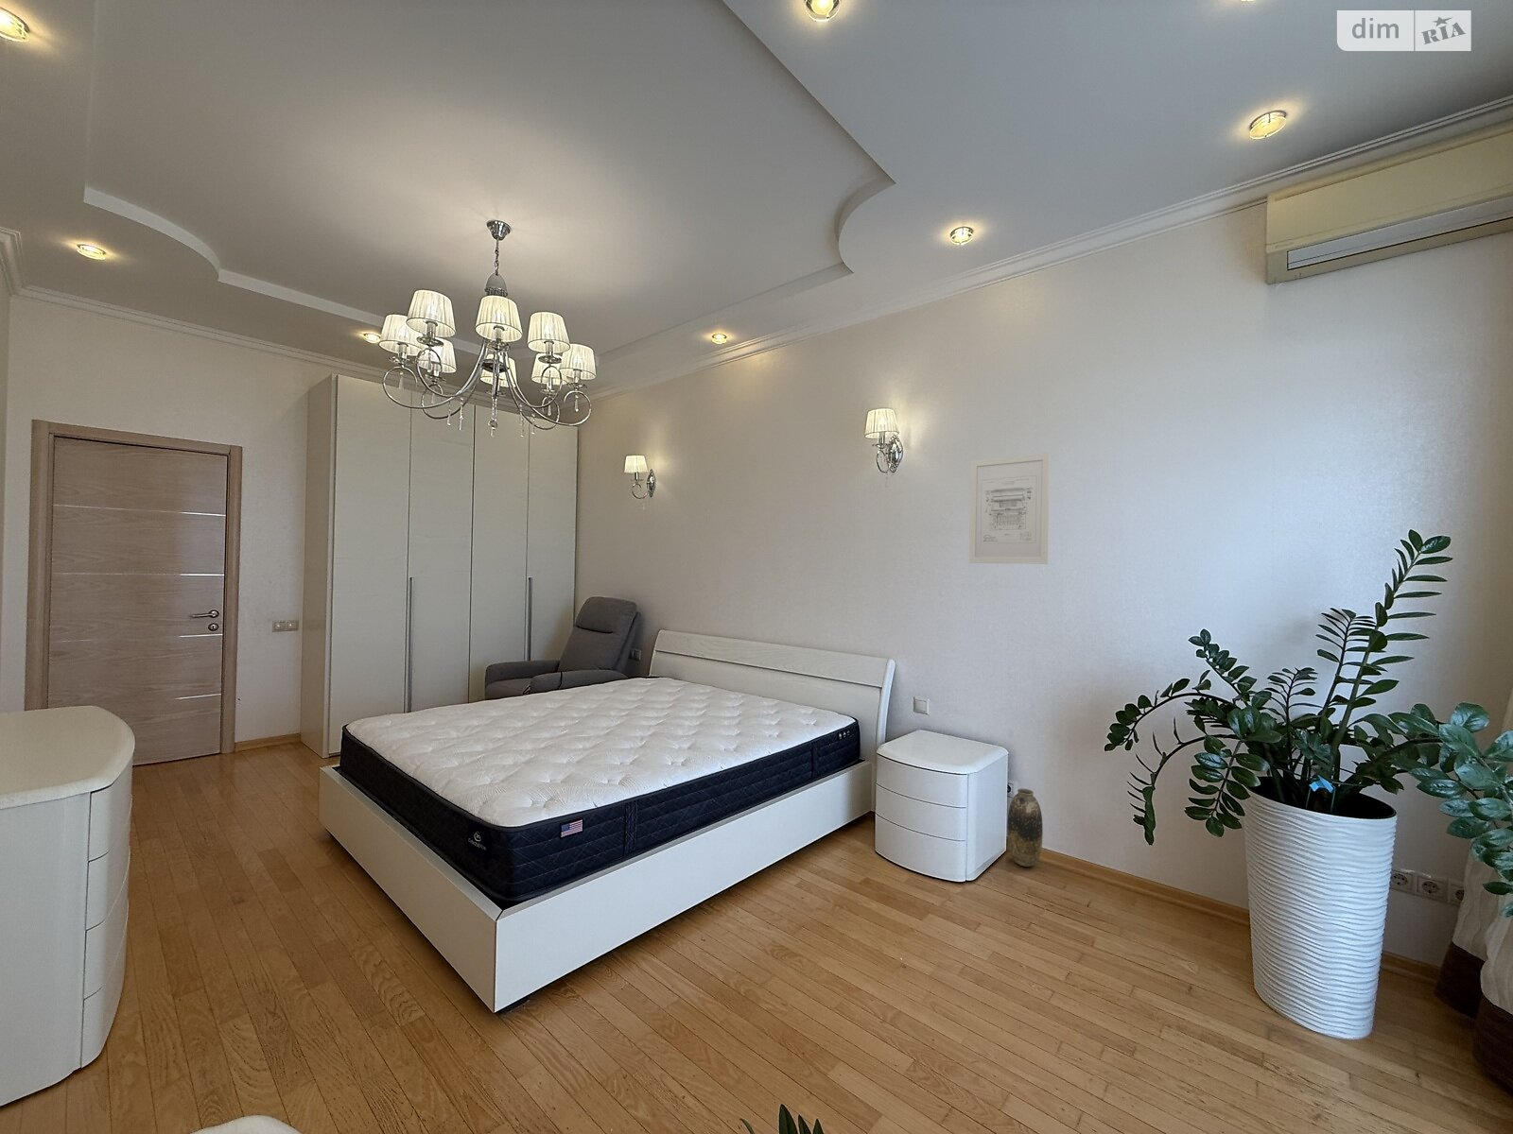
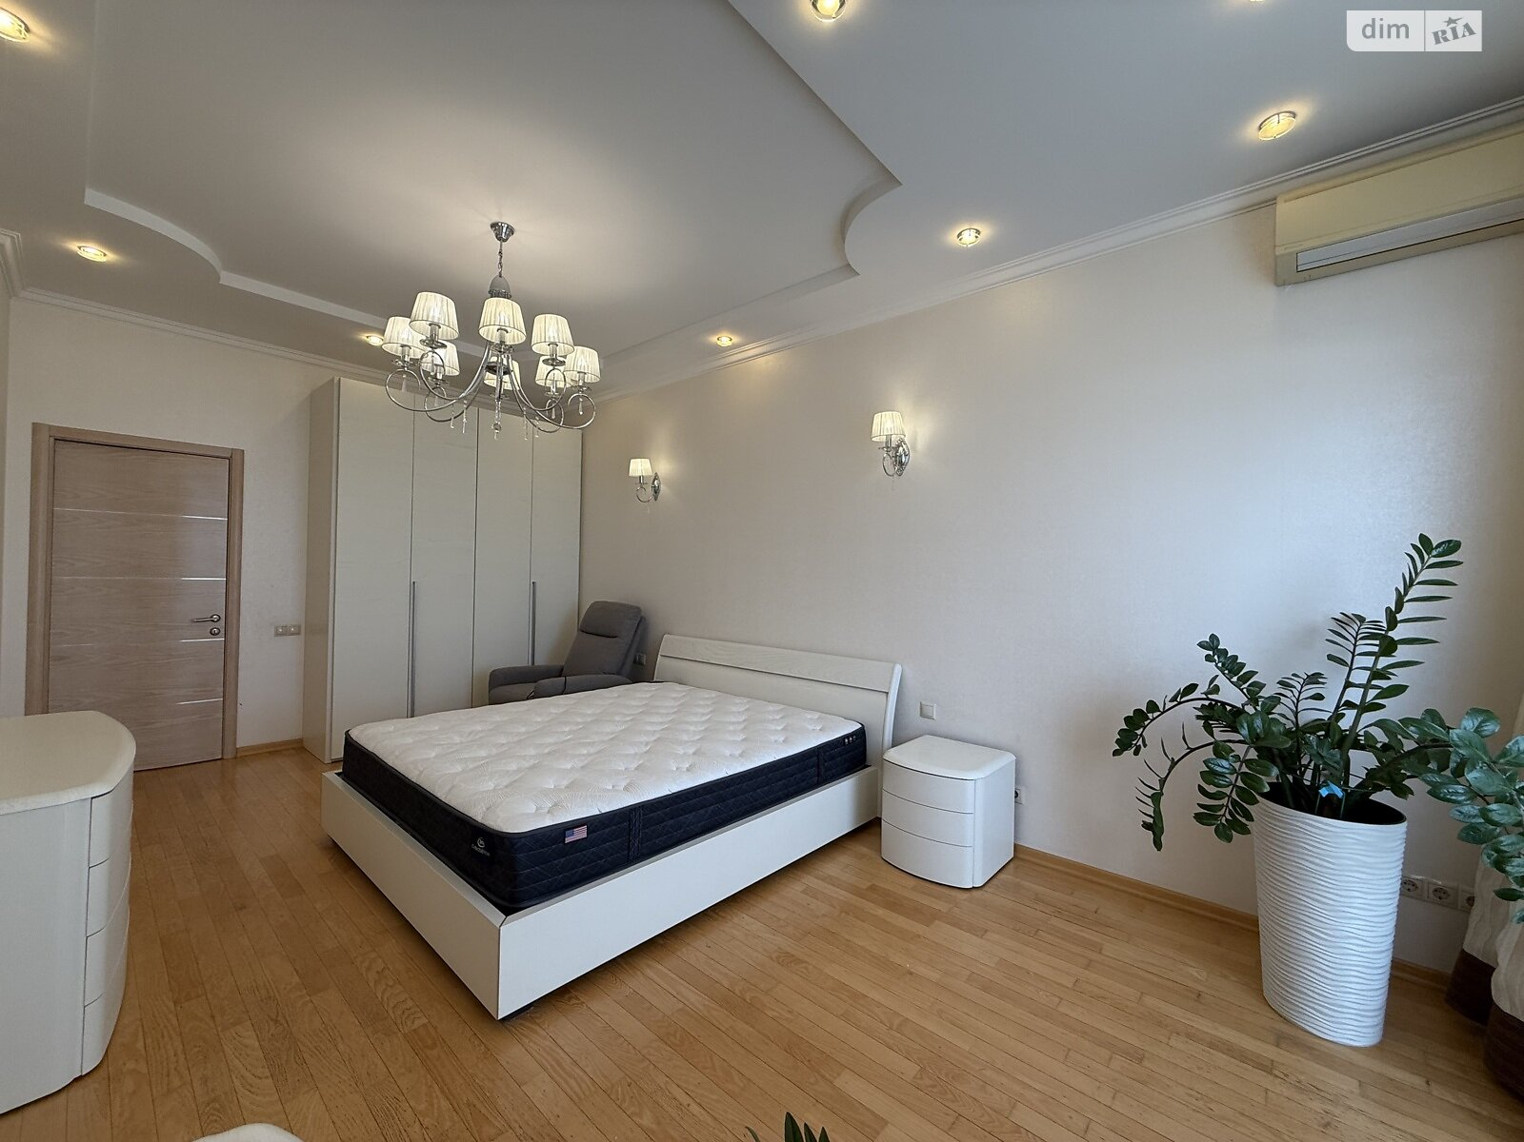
- vase [1007,789,1044,867]
- wall art [969,451,1051,565]
